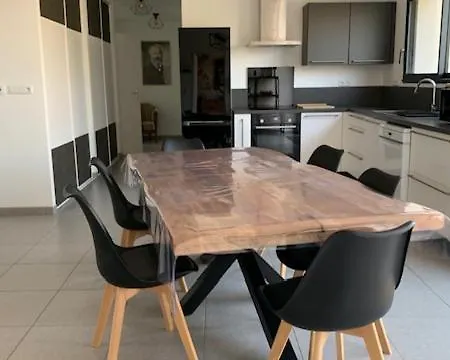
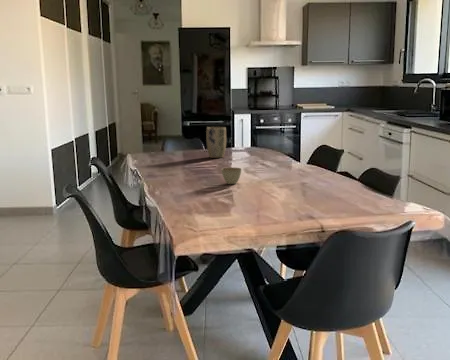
+ plant pot [205,126,227,159]
+ flower pot [220,166,243,185]
